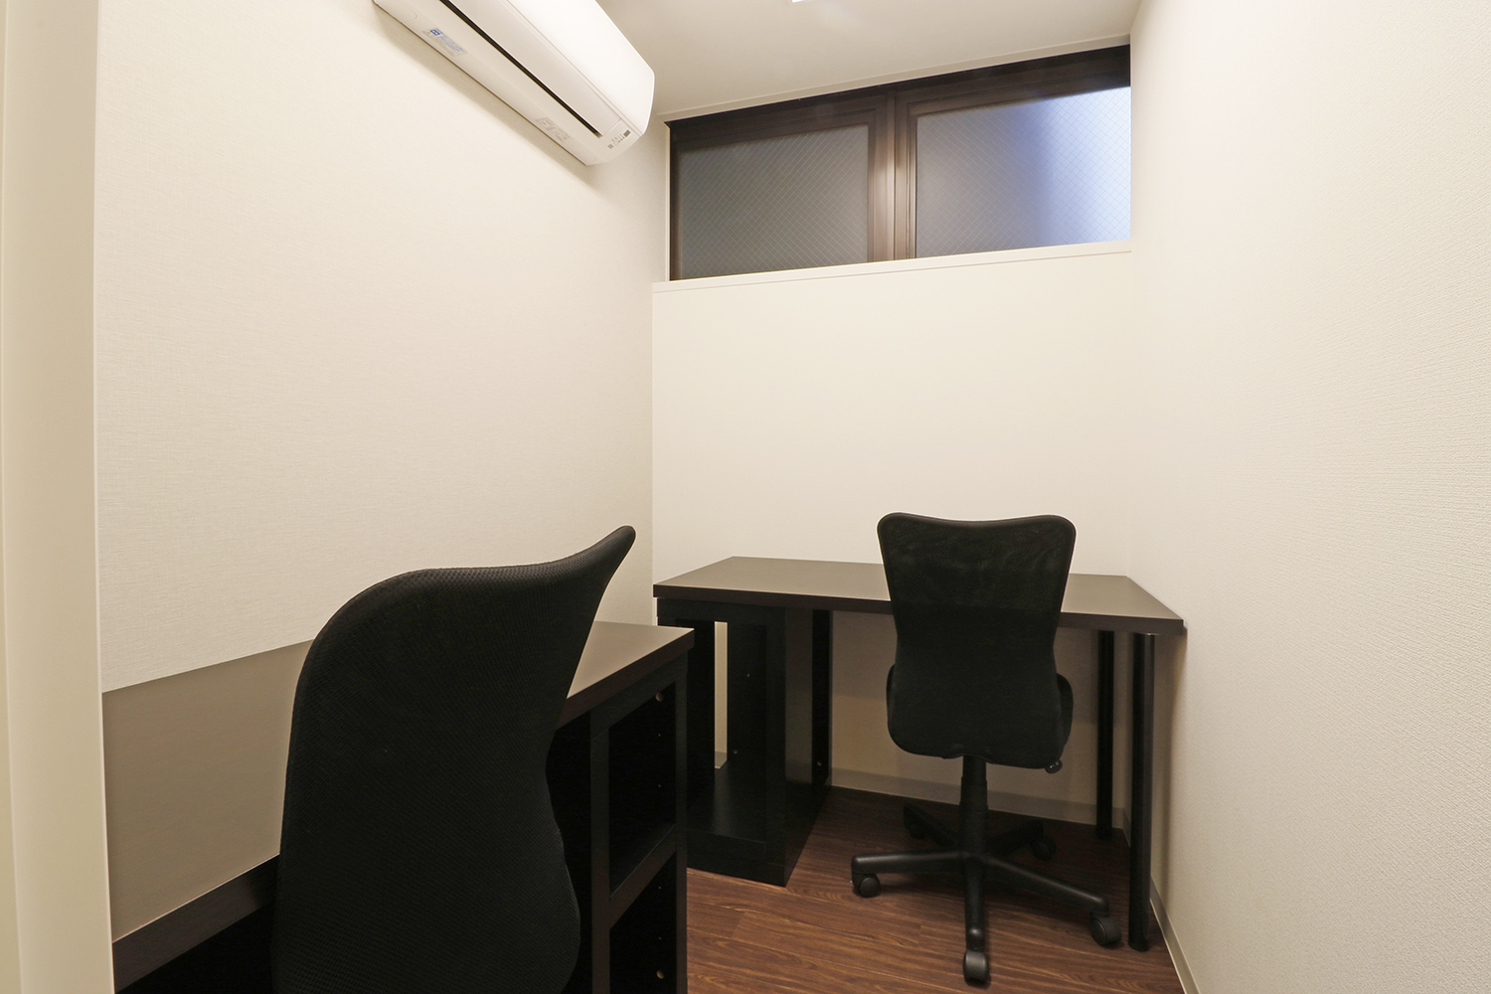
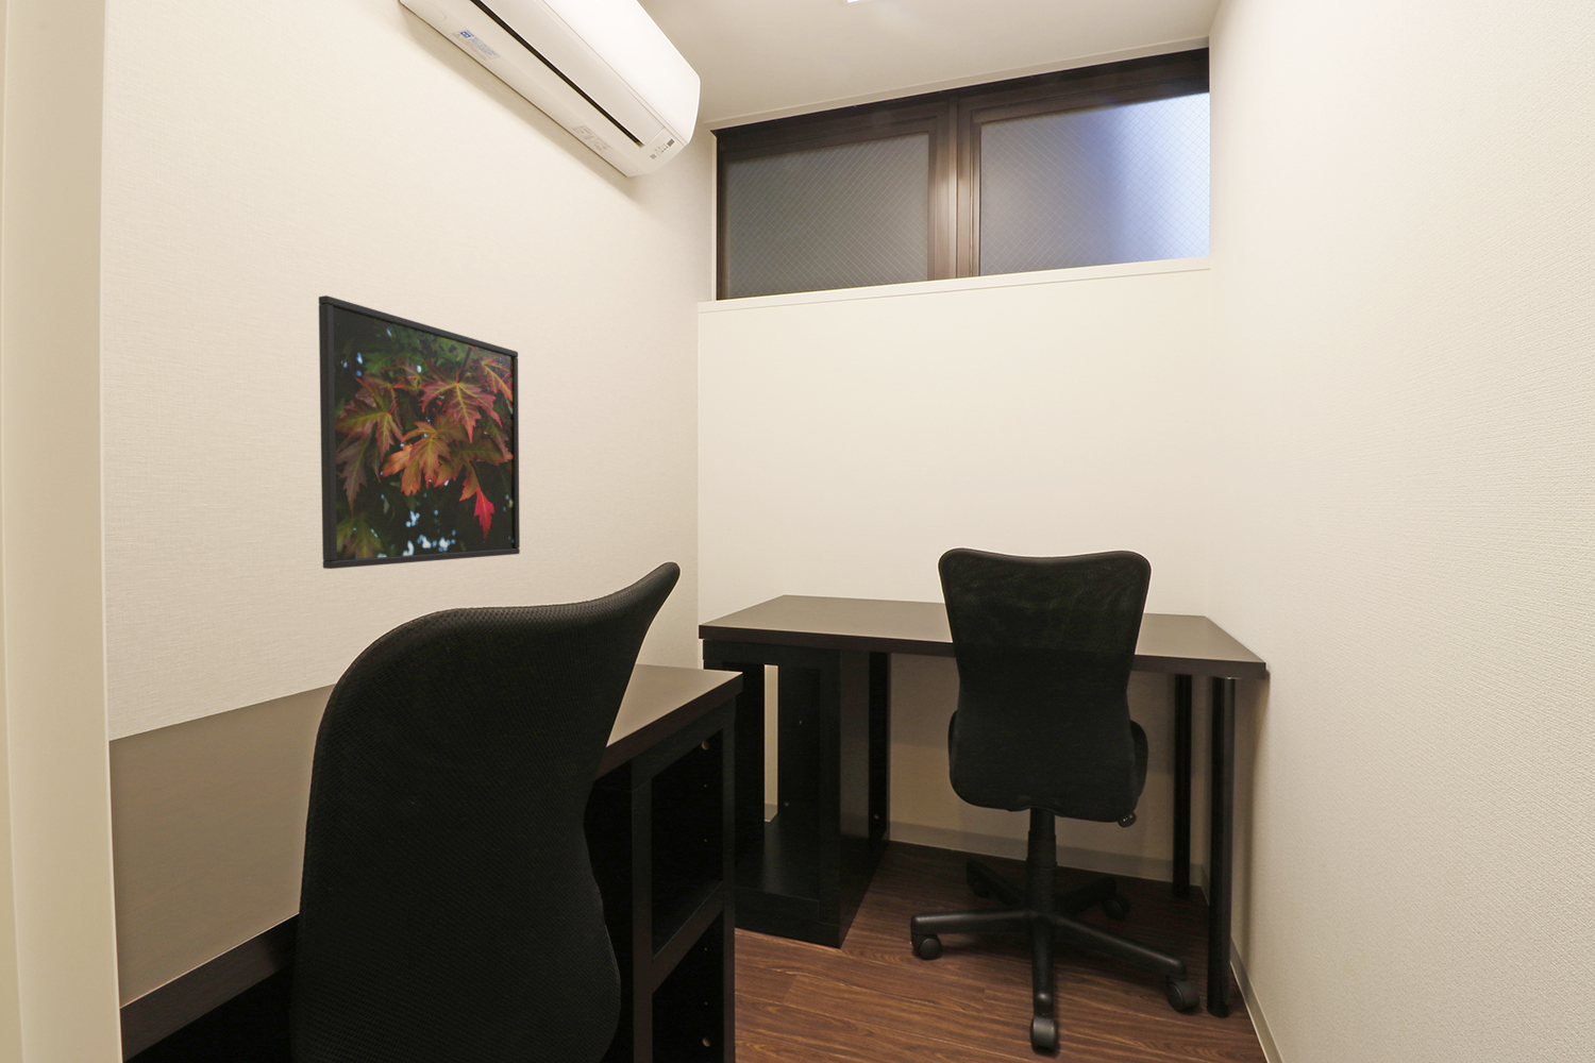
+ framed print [318,294,521,569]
